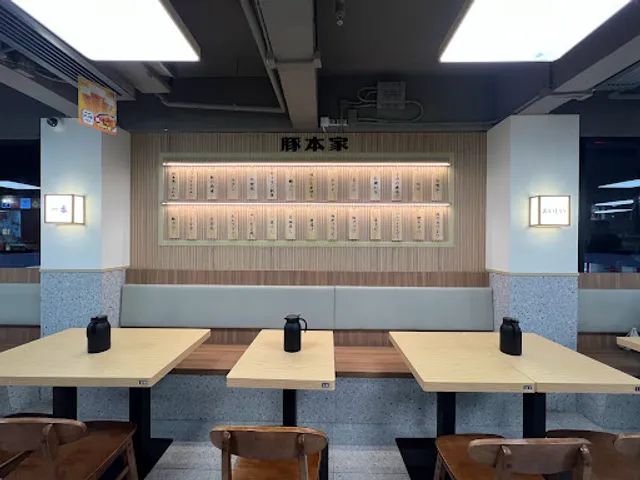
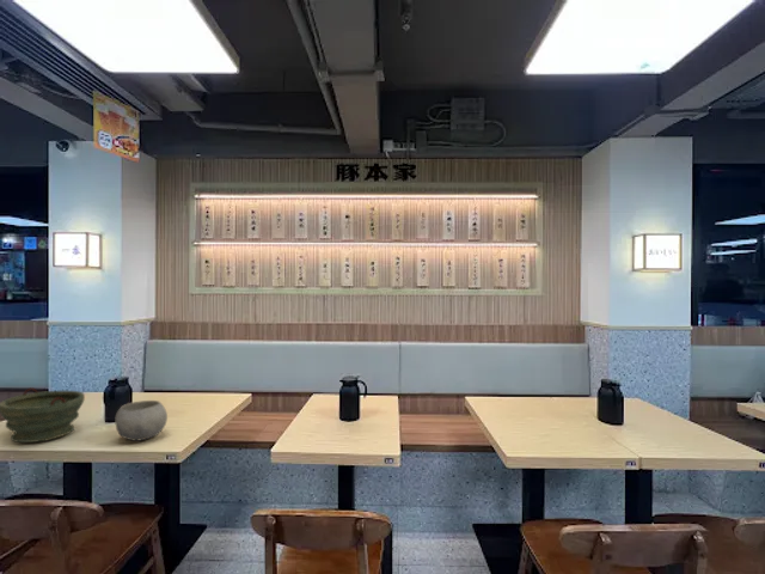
+ bowl [0,386,86,444]
+ bowl [114,399,169,442]
